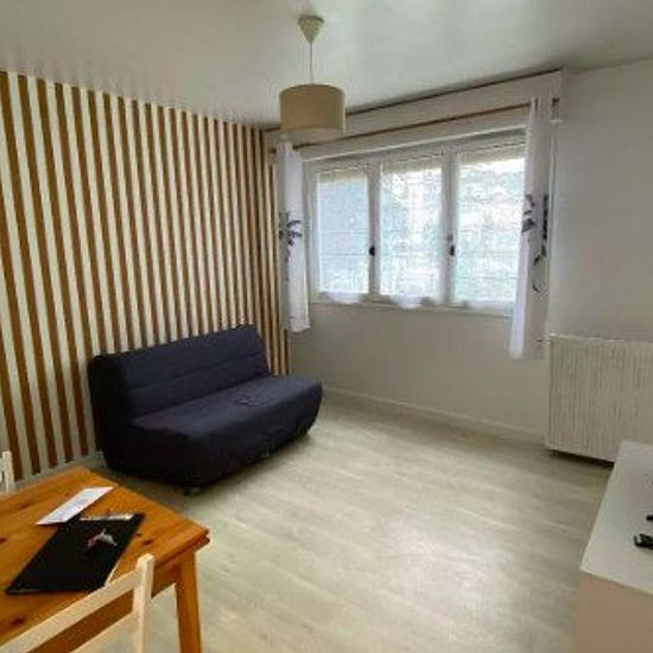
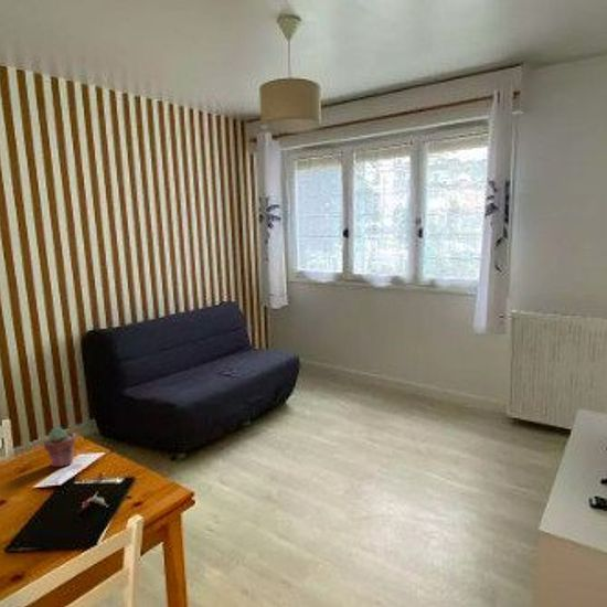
+ potted succulent [42,427,77,468]
